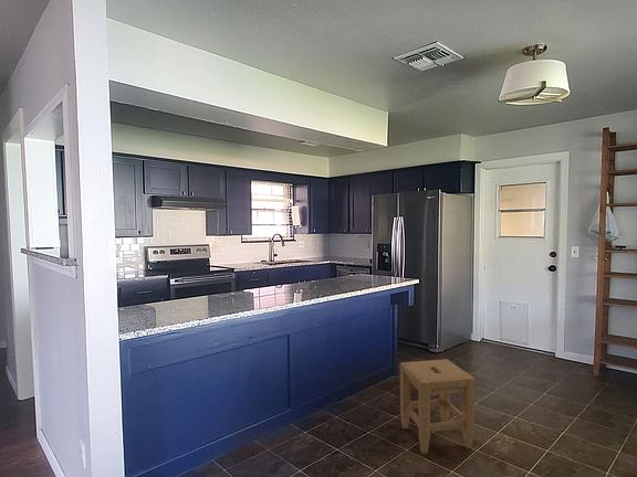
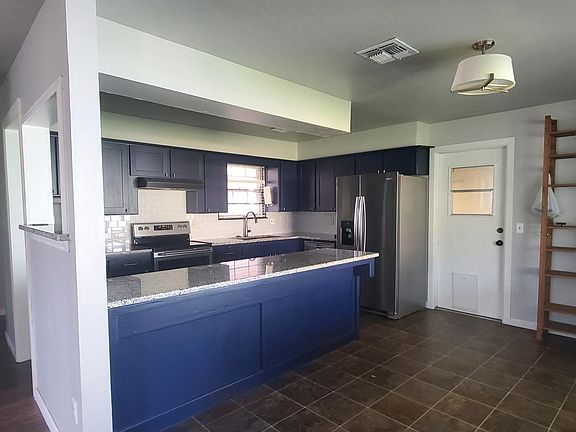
- stool [399,358,477,455]
